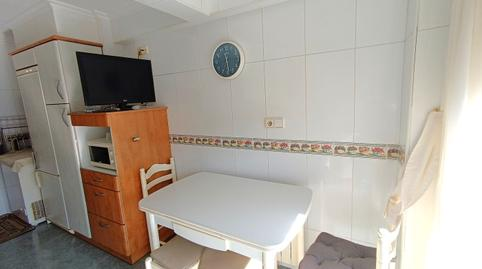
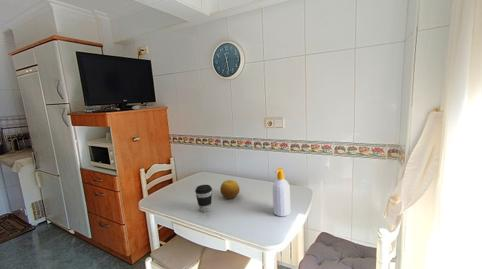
+ fruit [219,179,241,200]
+ coffee cup [194,184,213,213]
+ soap bottle [272,167,291,217]
